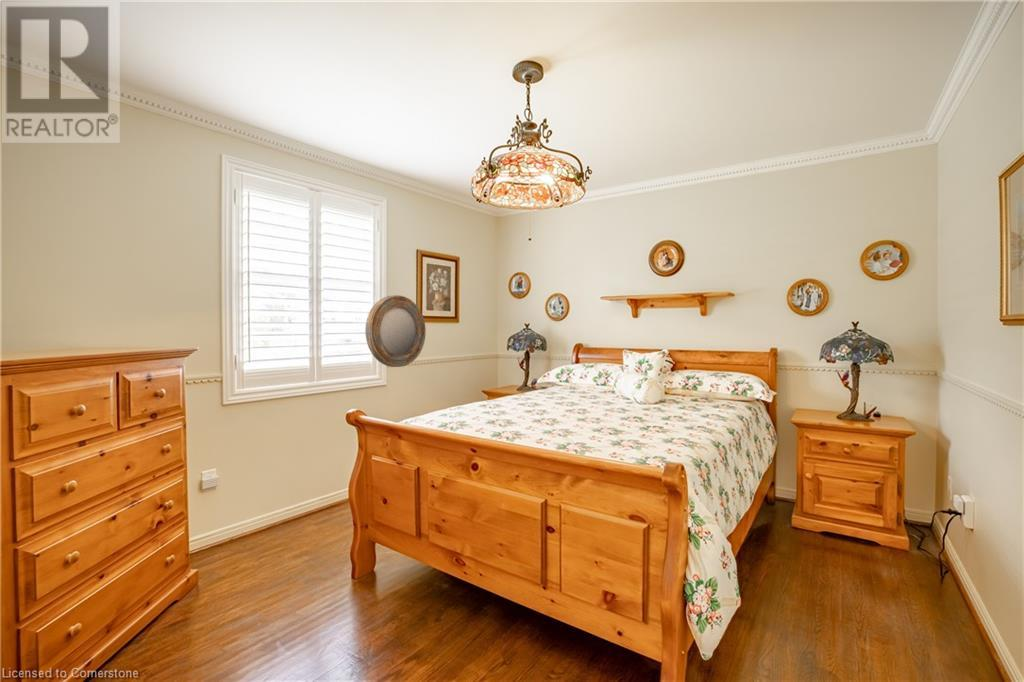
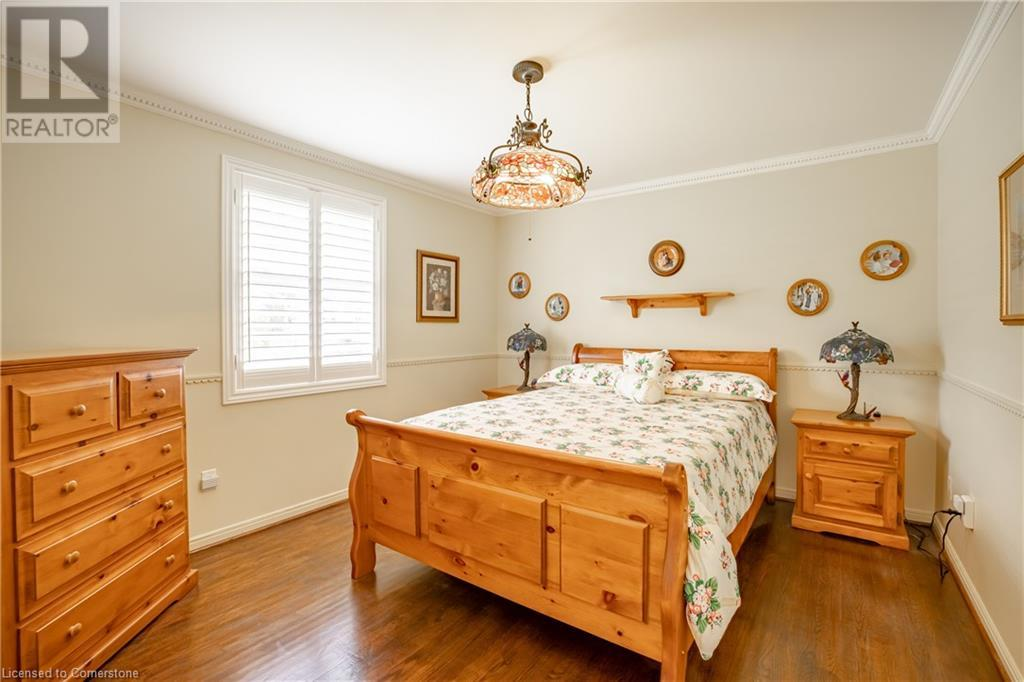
- home mirror [364,294,427,368]
